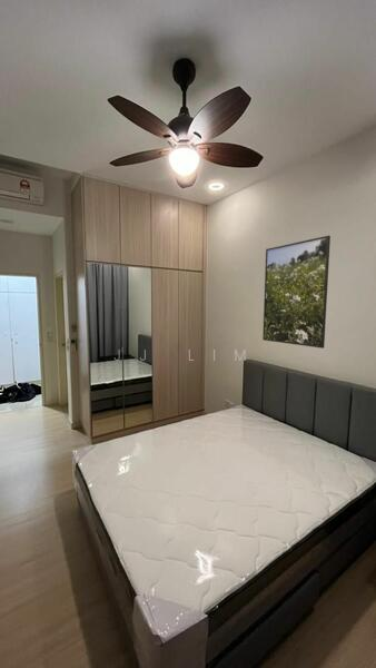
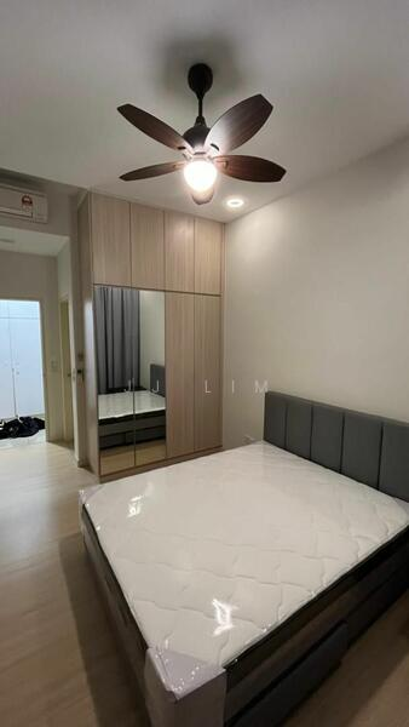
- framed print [261,235,332,350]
